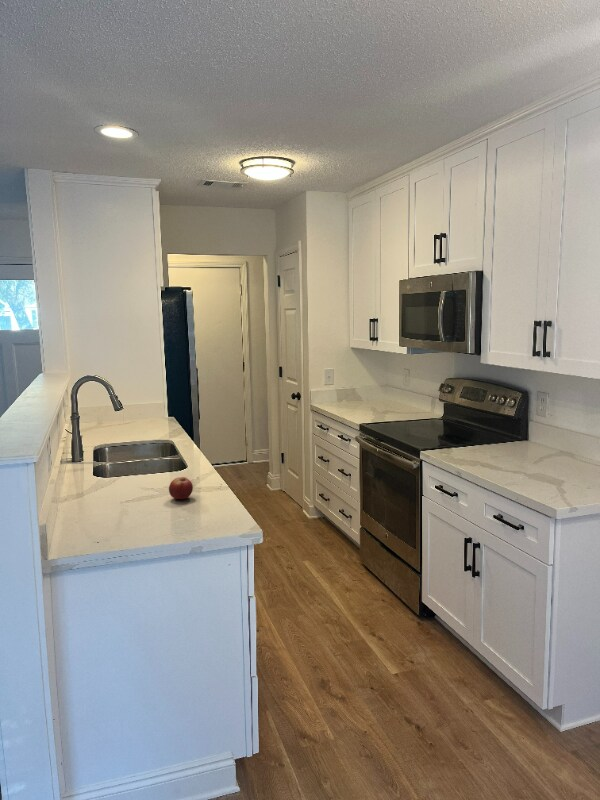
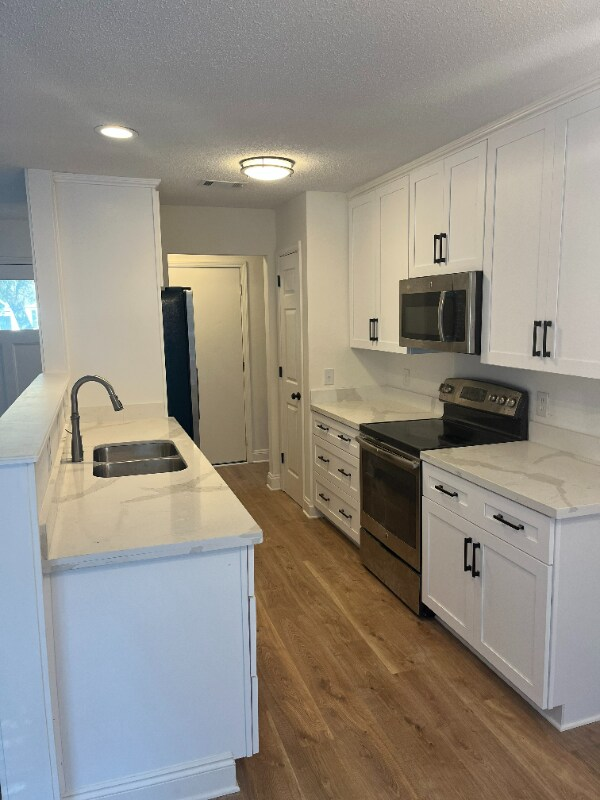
- fruit [168,476,194,500]
